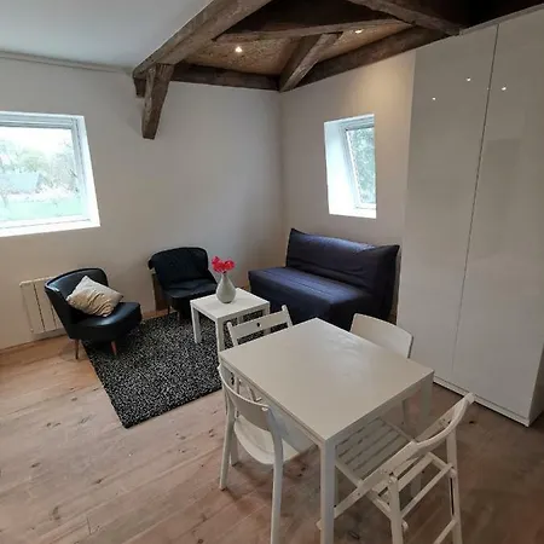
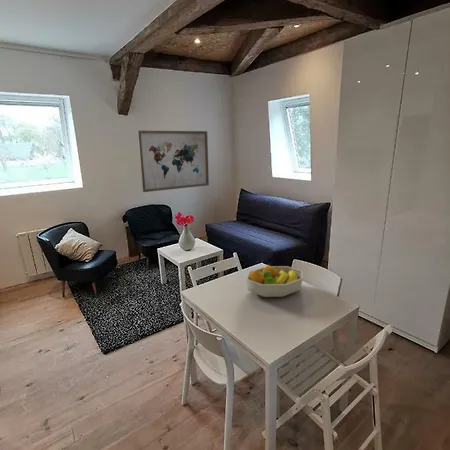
+ fruit bowl [245,264,304,298]
+ wall art [137,130,210,193]
